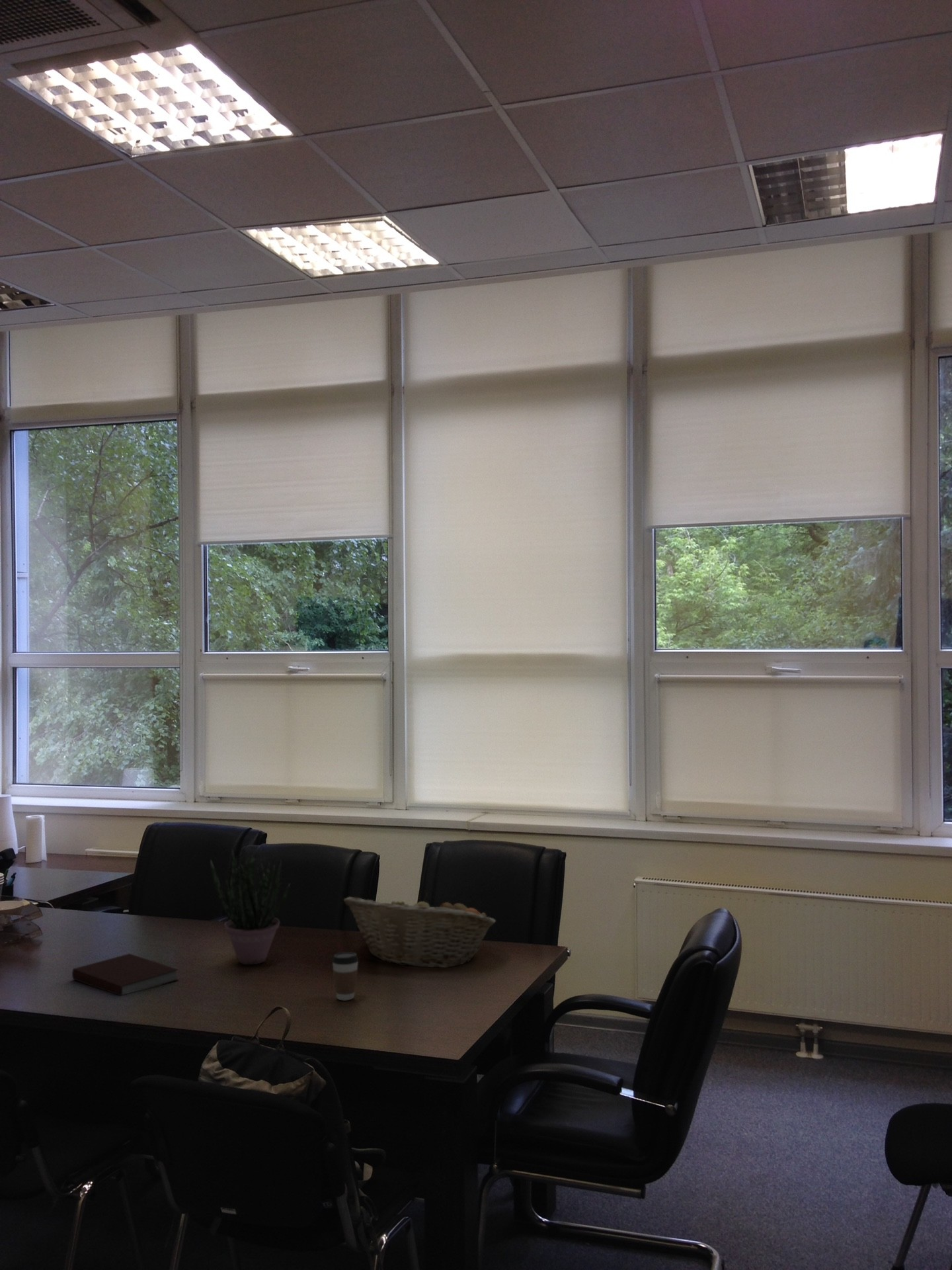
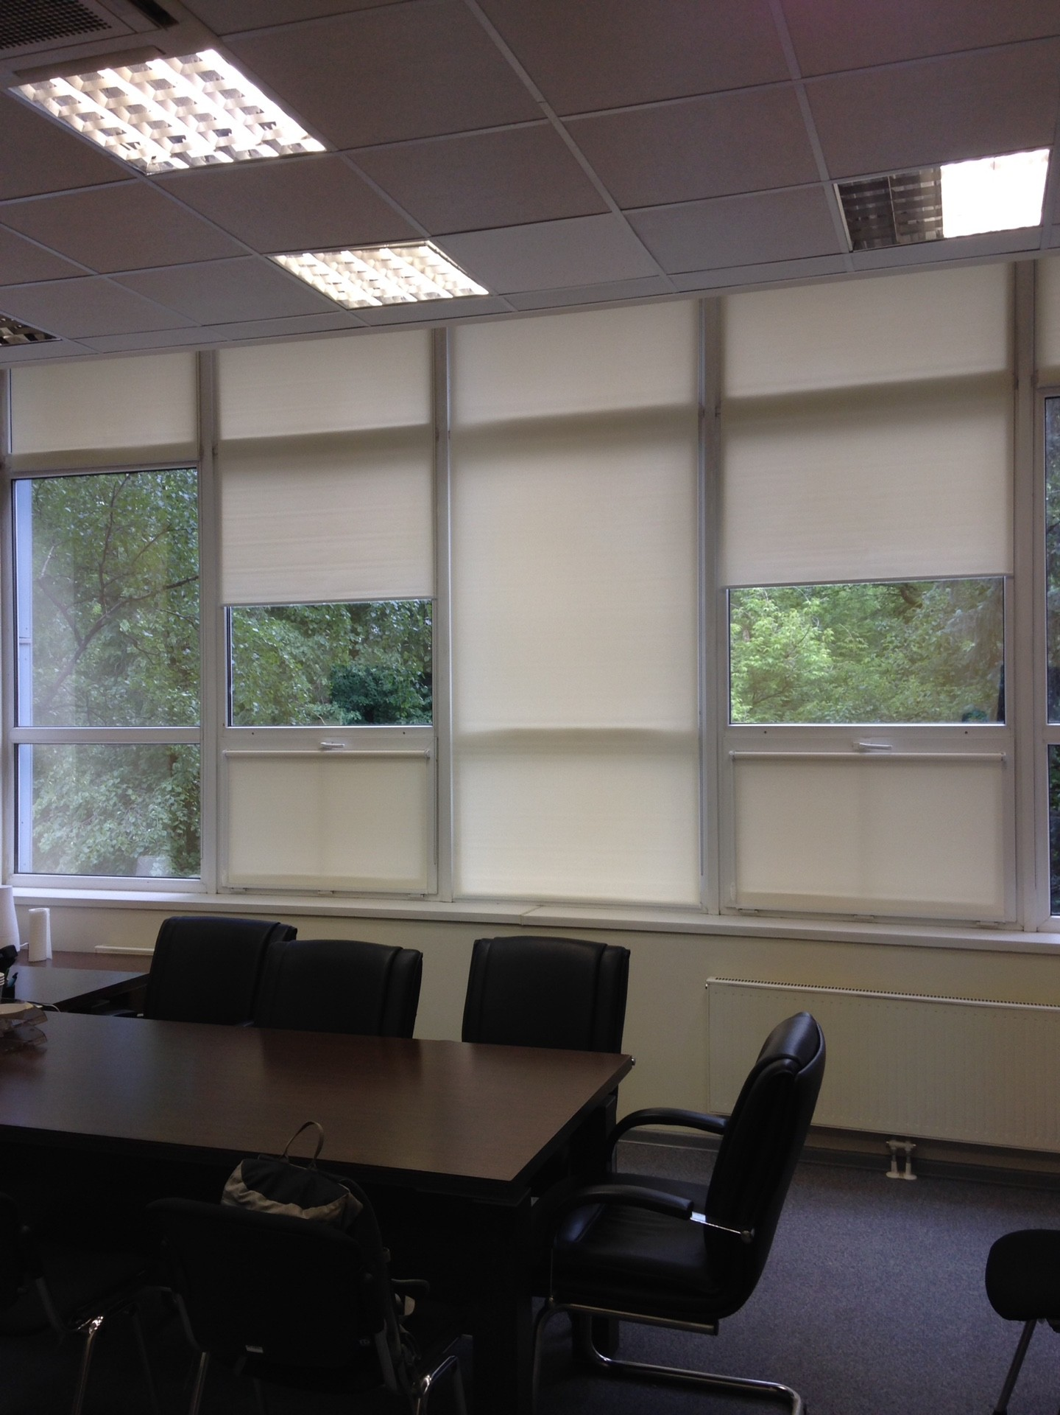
- notebook [71,953,179,996]
- coffee cup [331,951,360,1001]
- fruit basket [342,892,496,968]
- potted plant [210,849,291,965]
